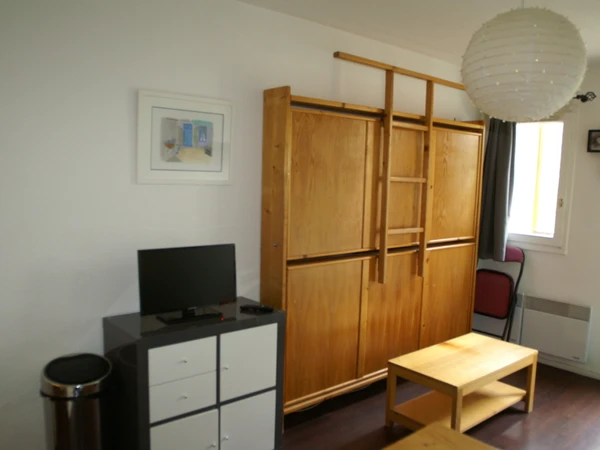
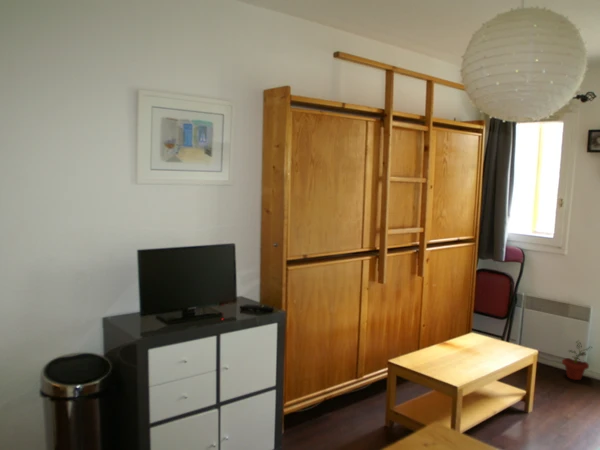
+ potted plant [561,339,593,381]
